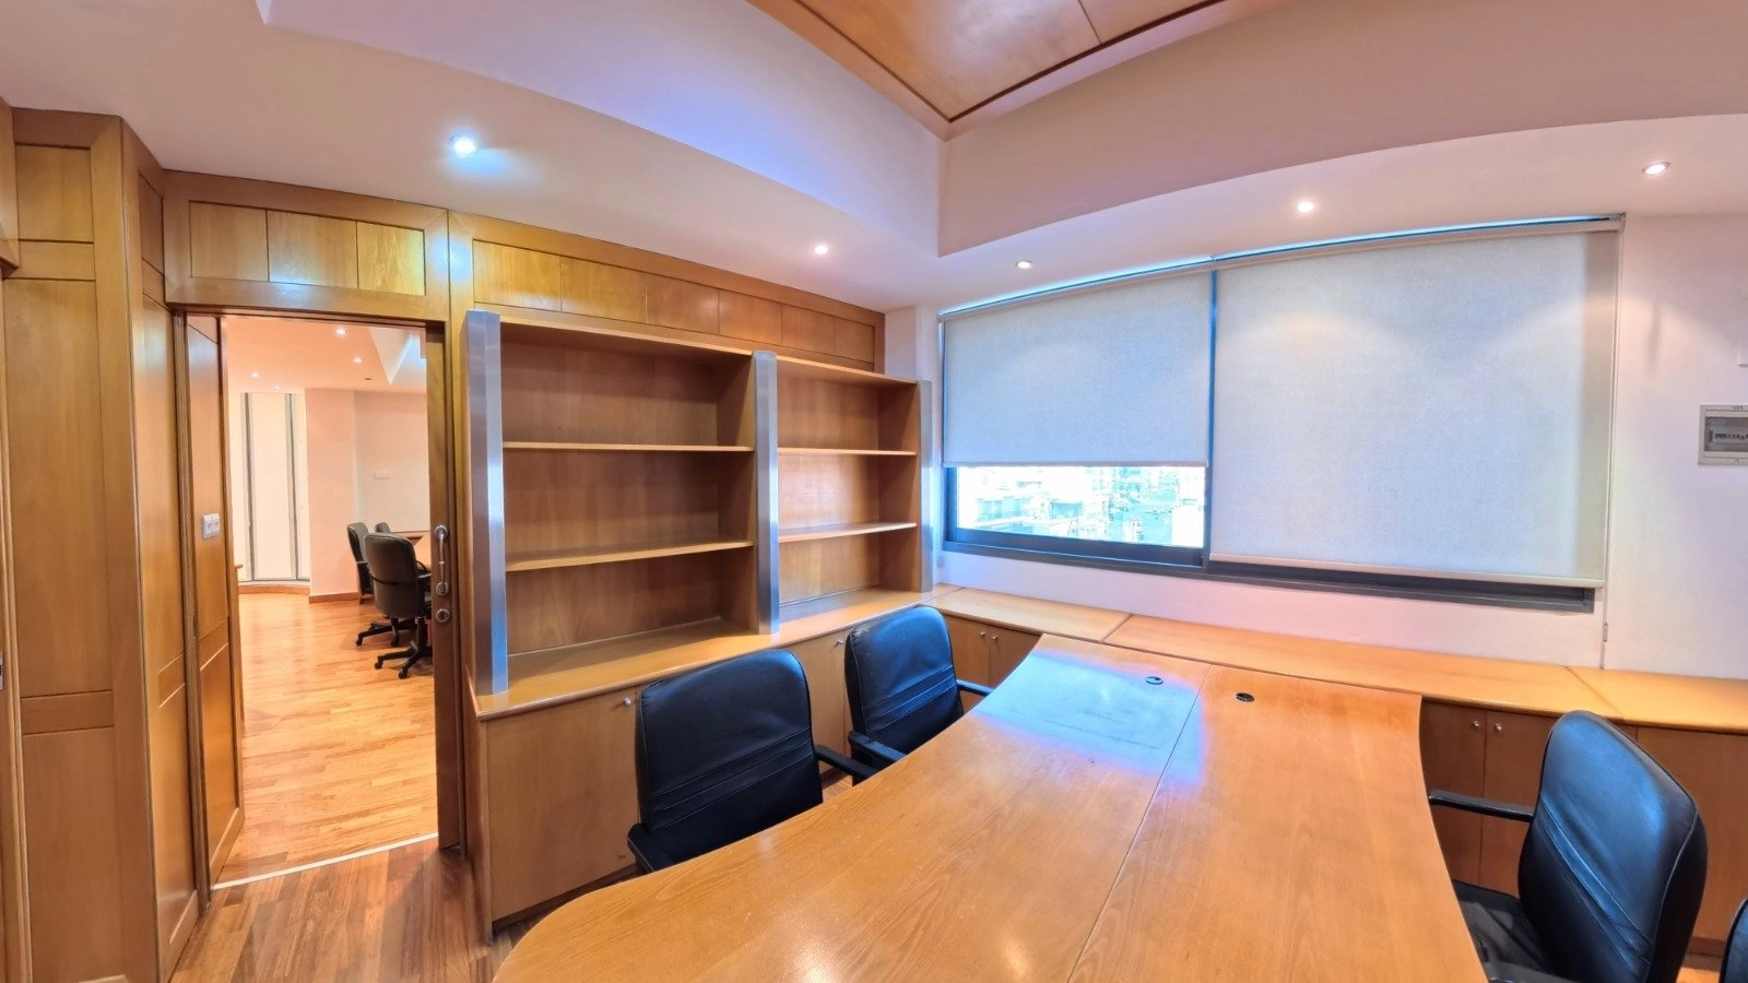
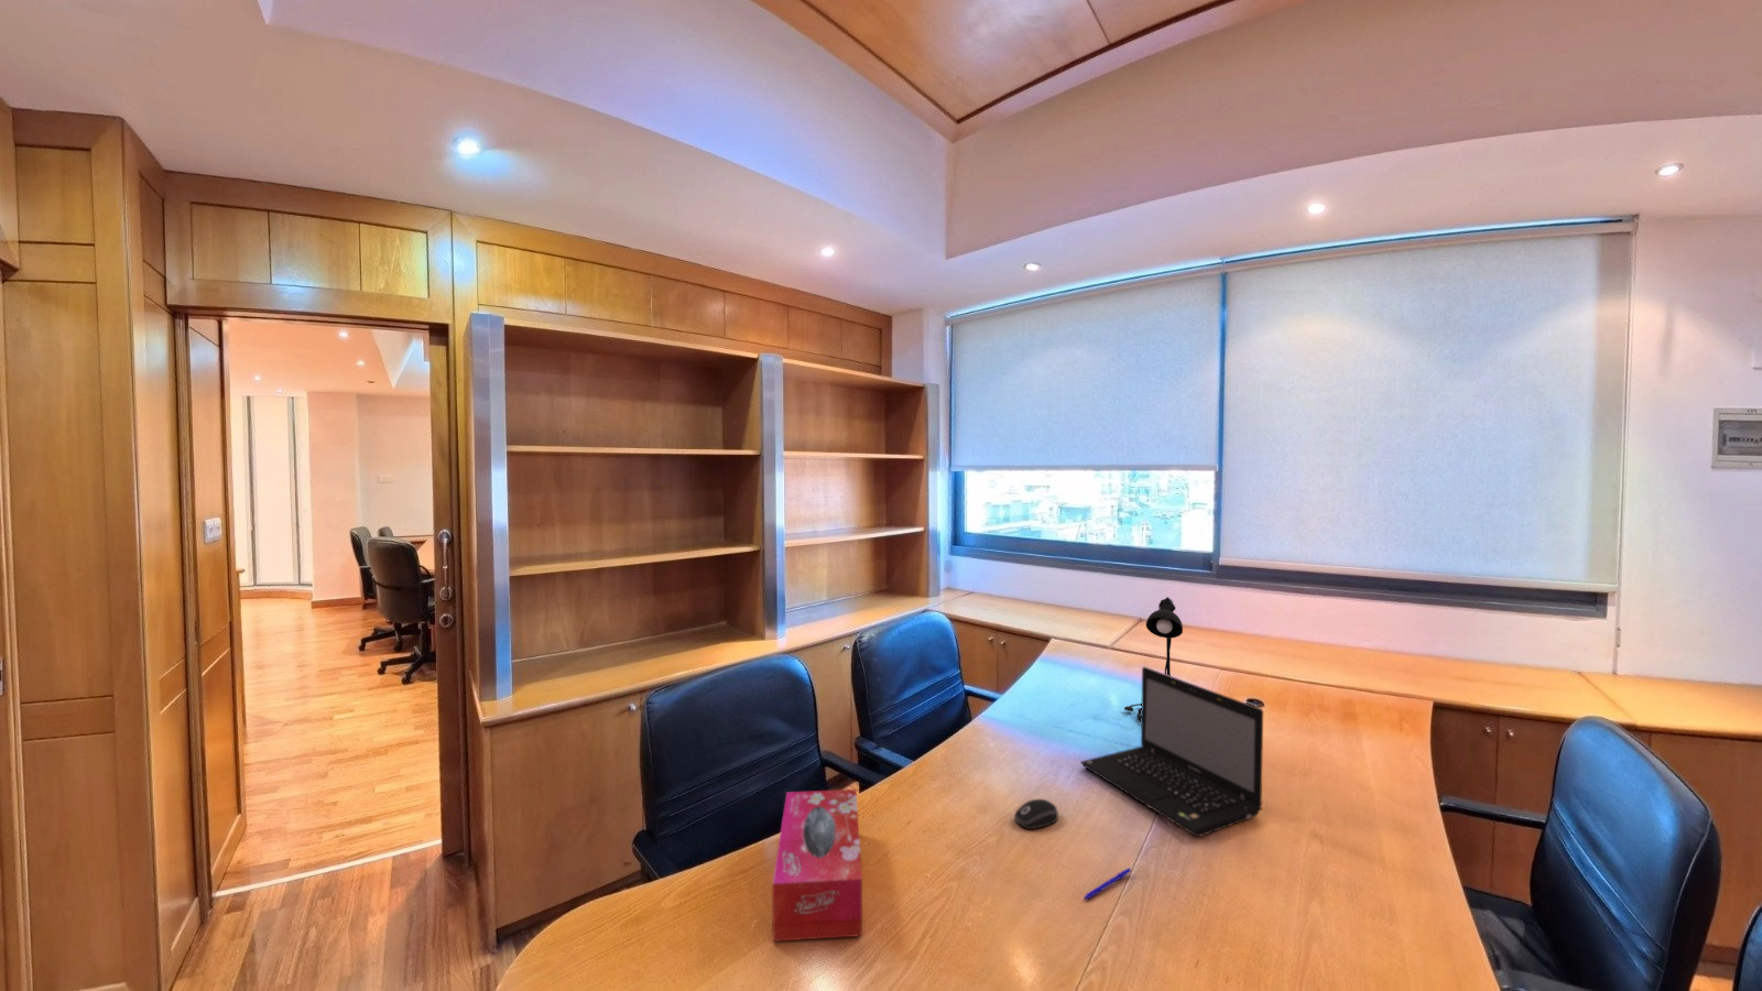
+ laptop [1079,667,1265,839]
+ pen [1083,866,1132,899]
+ tissue box [771,789,863,943]
+ desk lamp [1123,595,1184,724]
+ computer mouse [1013,799,1059,830]
